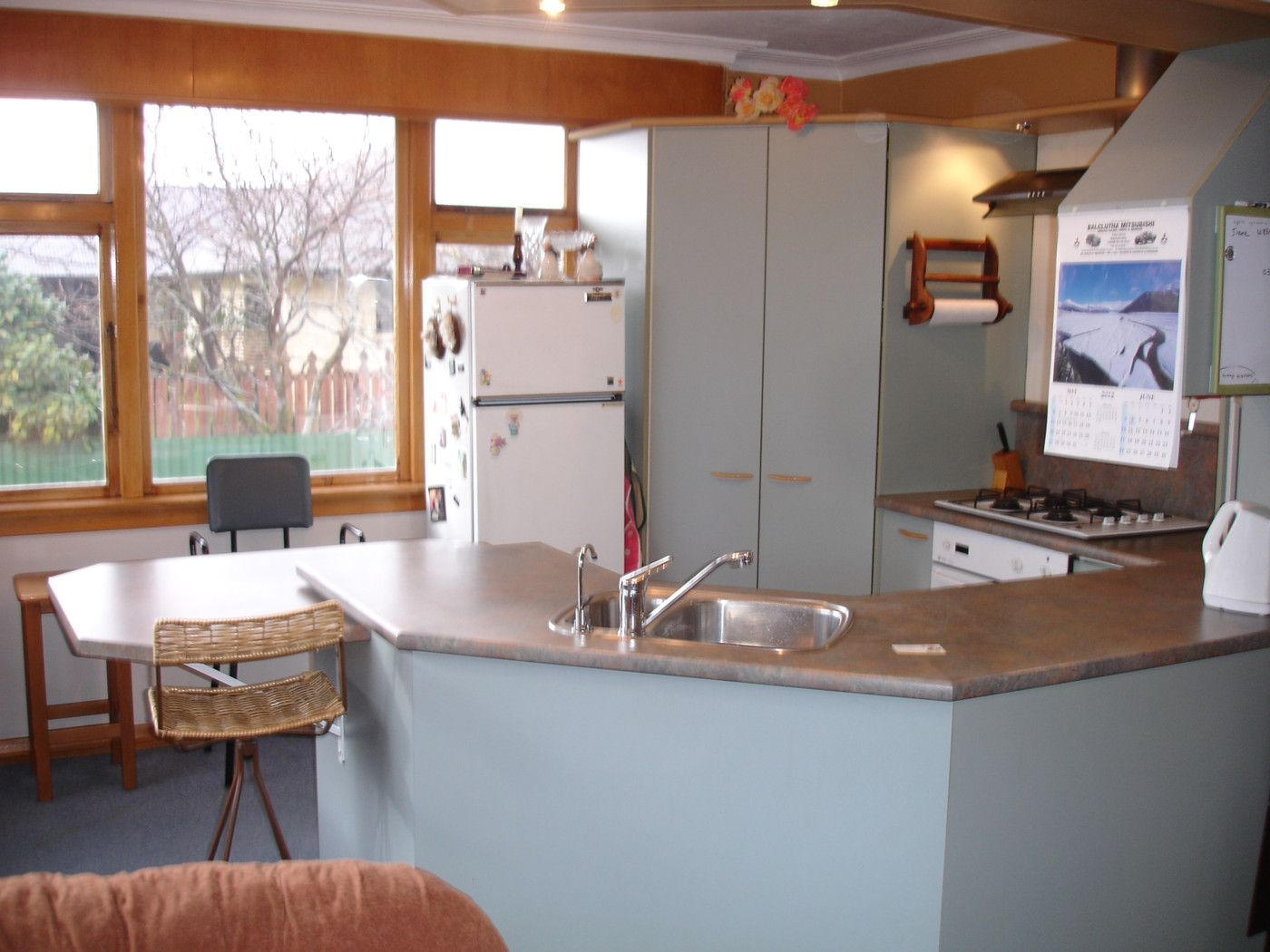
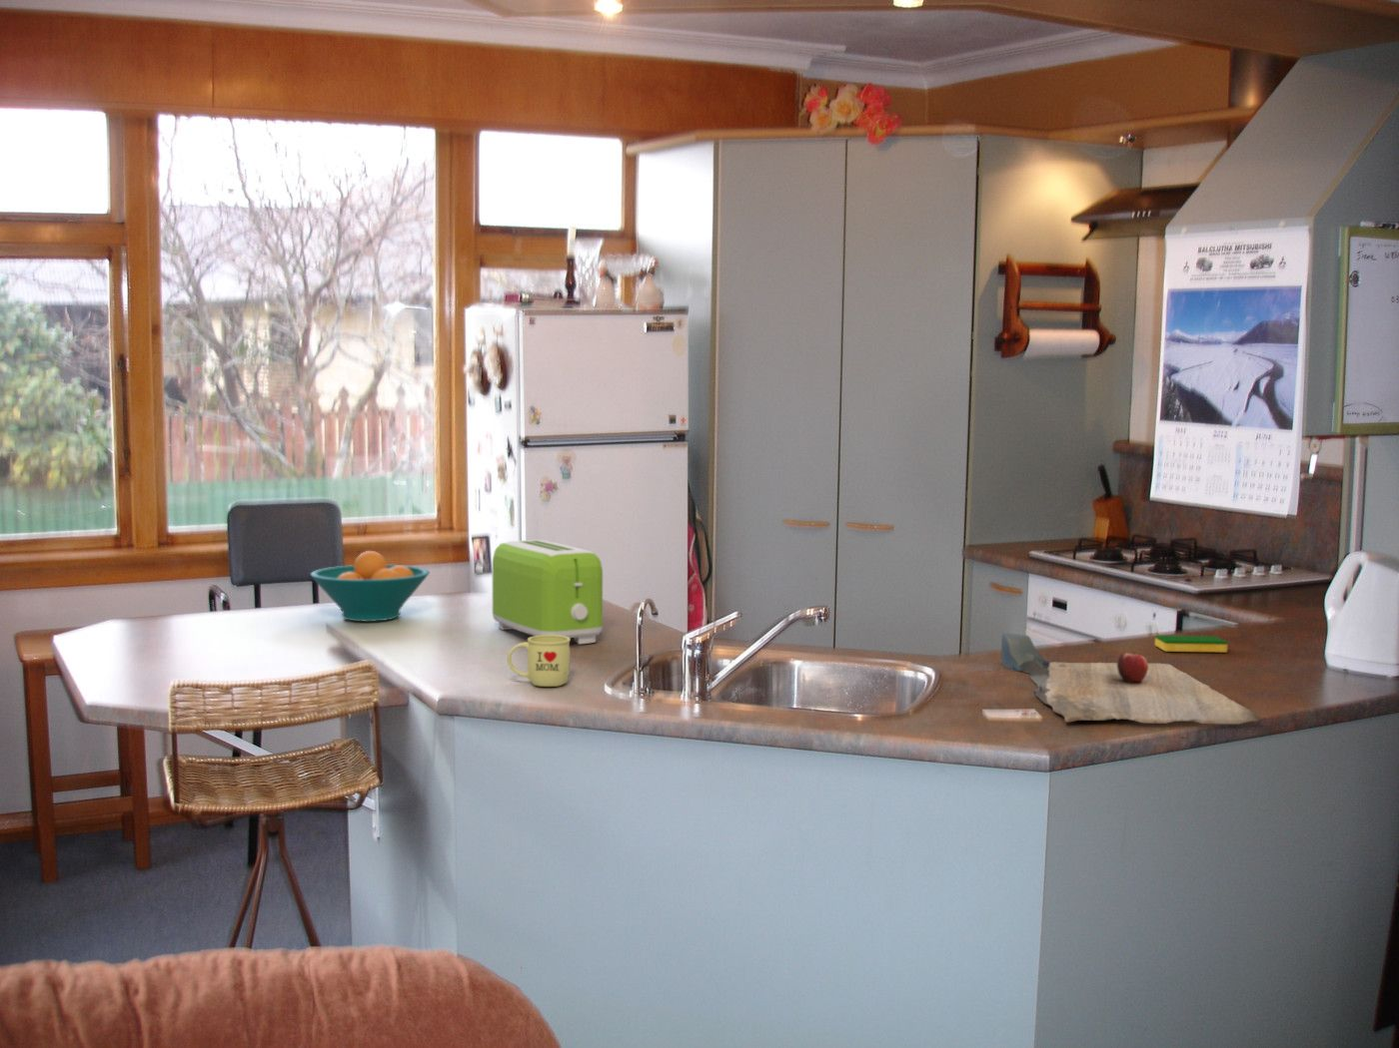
+ toaster [491,539,604,645]
+ mug [507,635,572,688]
+ cutting board [1000,633,1267,724]
+ fruit bowl [310,550,431,623]
+ dish sponge [1154,635,1229,654]
